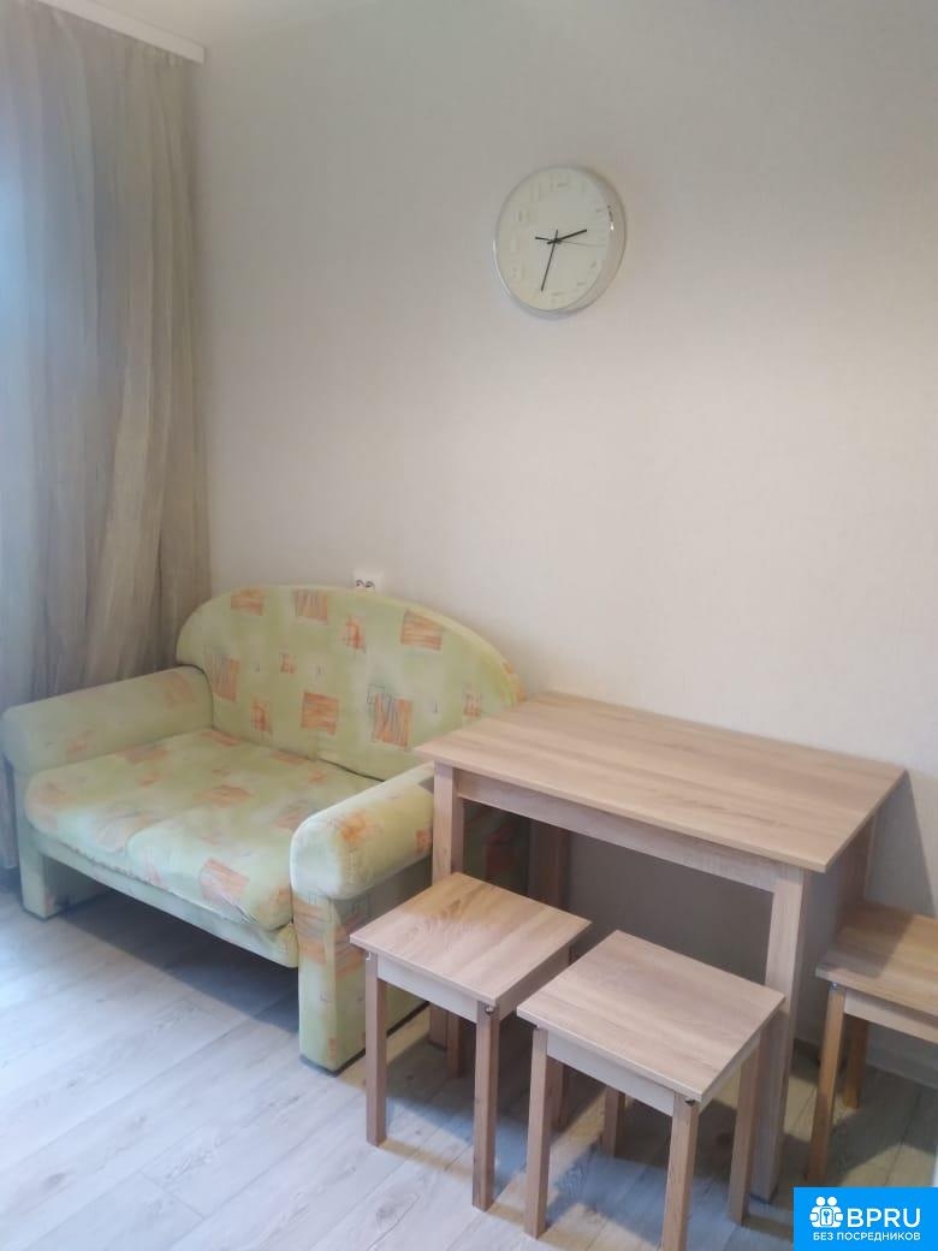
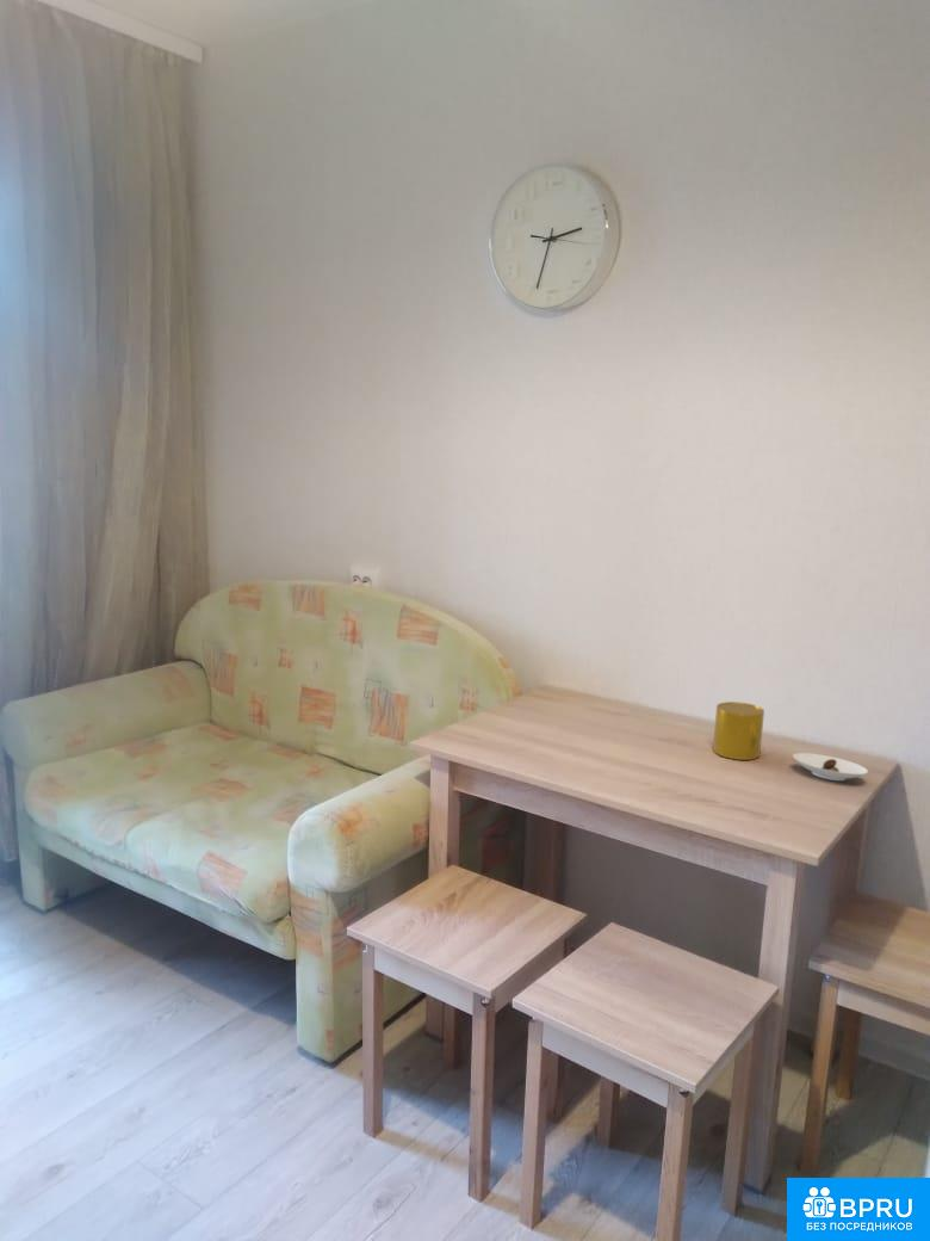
+ saucer [792,752,869,782]
+ cup [712,700,765,761]
